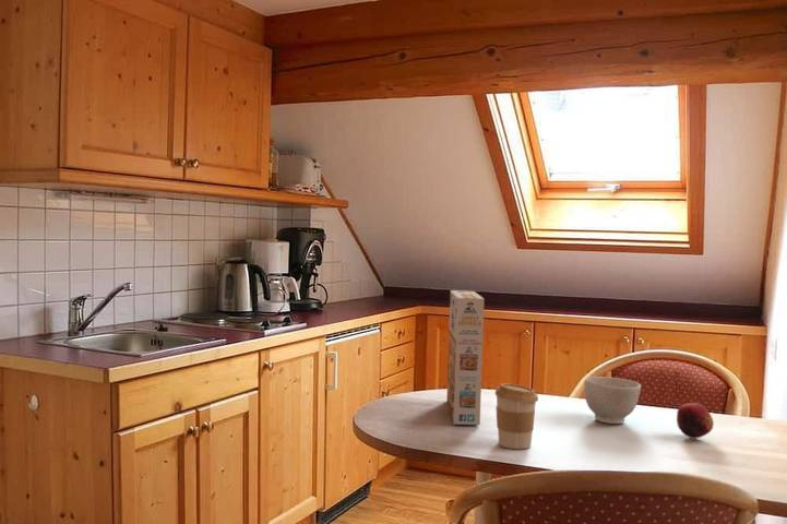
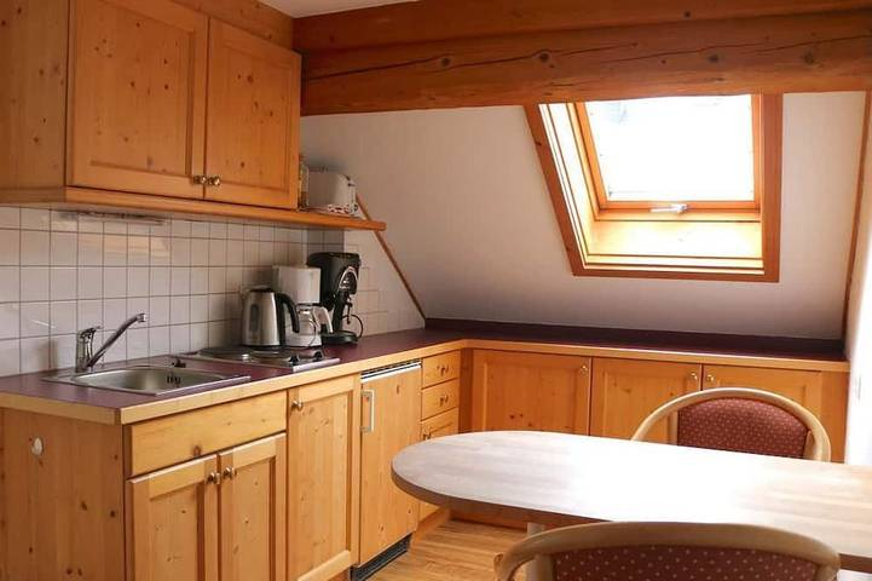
- cereal box [445,289,486,426]
- coffee cup [494,382,539,450]
- bowl [583,376,642,425]
- fruit [676,402,715,440]
